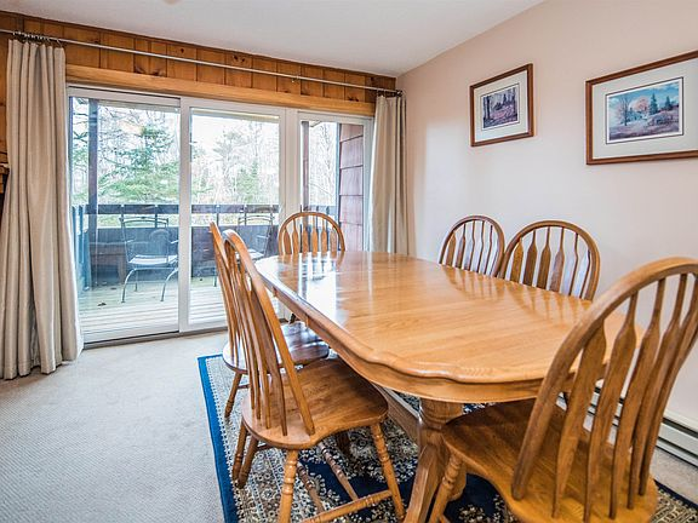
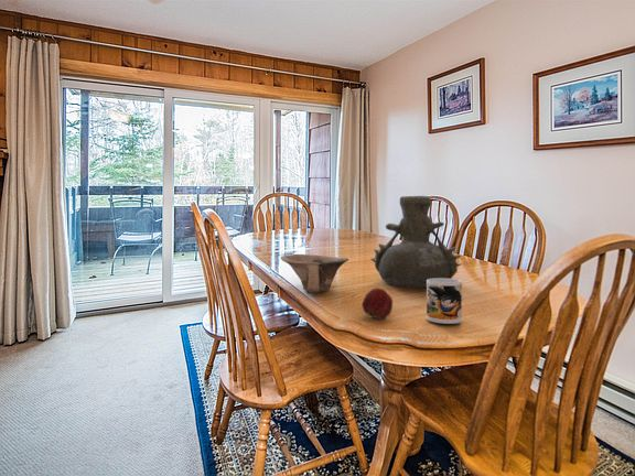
+ bowl [280,253,349,294]
+ vase [369,195,463,289]
+ apple [362,286,394,321]
+ mug [426,278,463,325]
